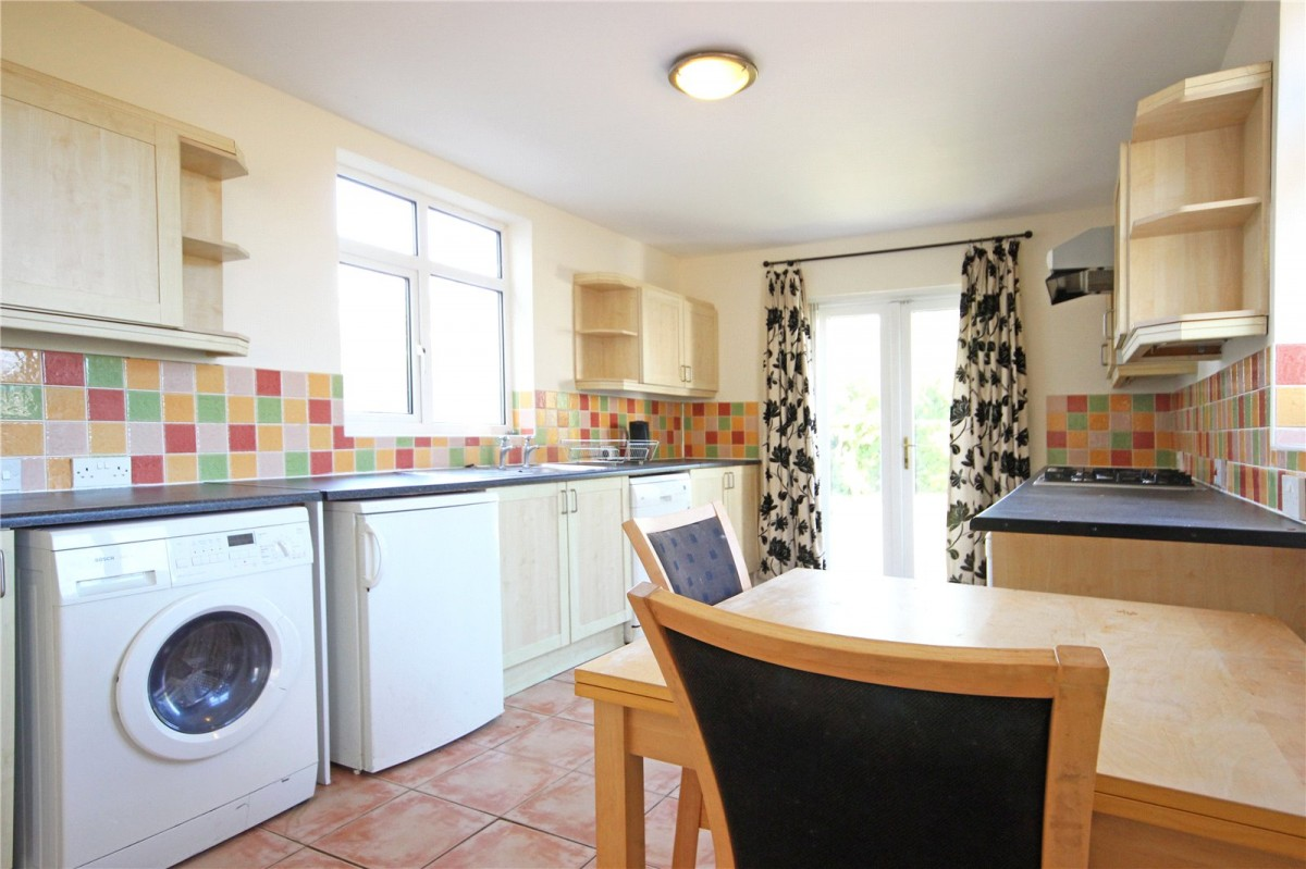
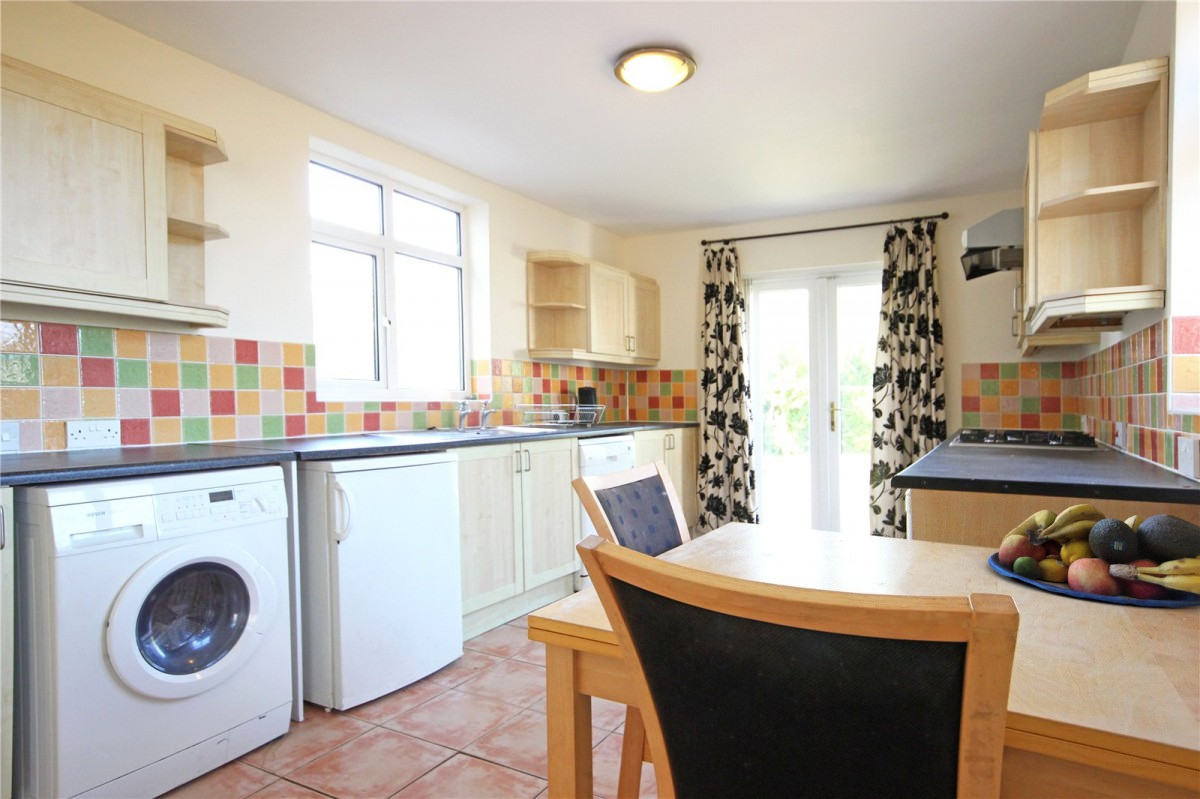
+ fruit bowl [987,503,1200,609]
